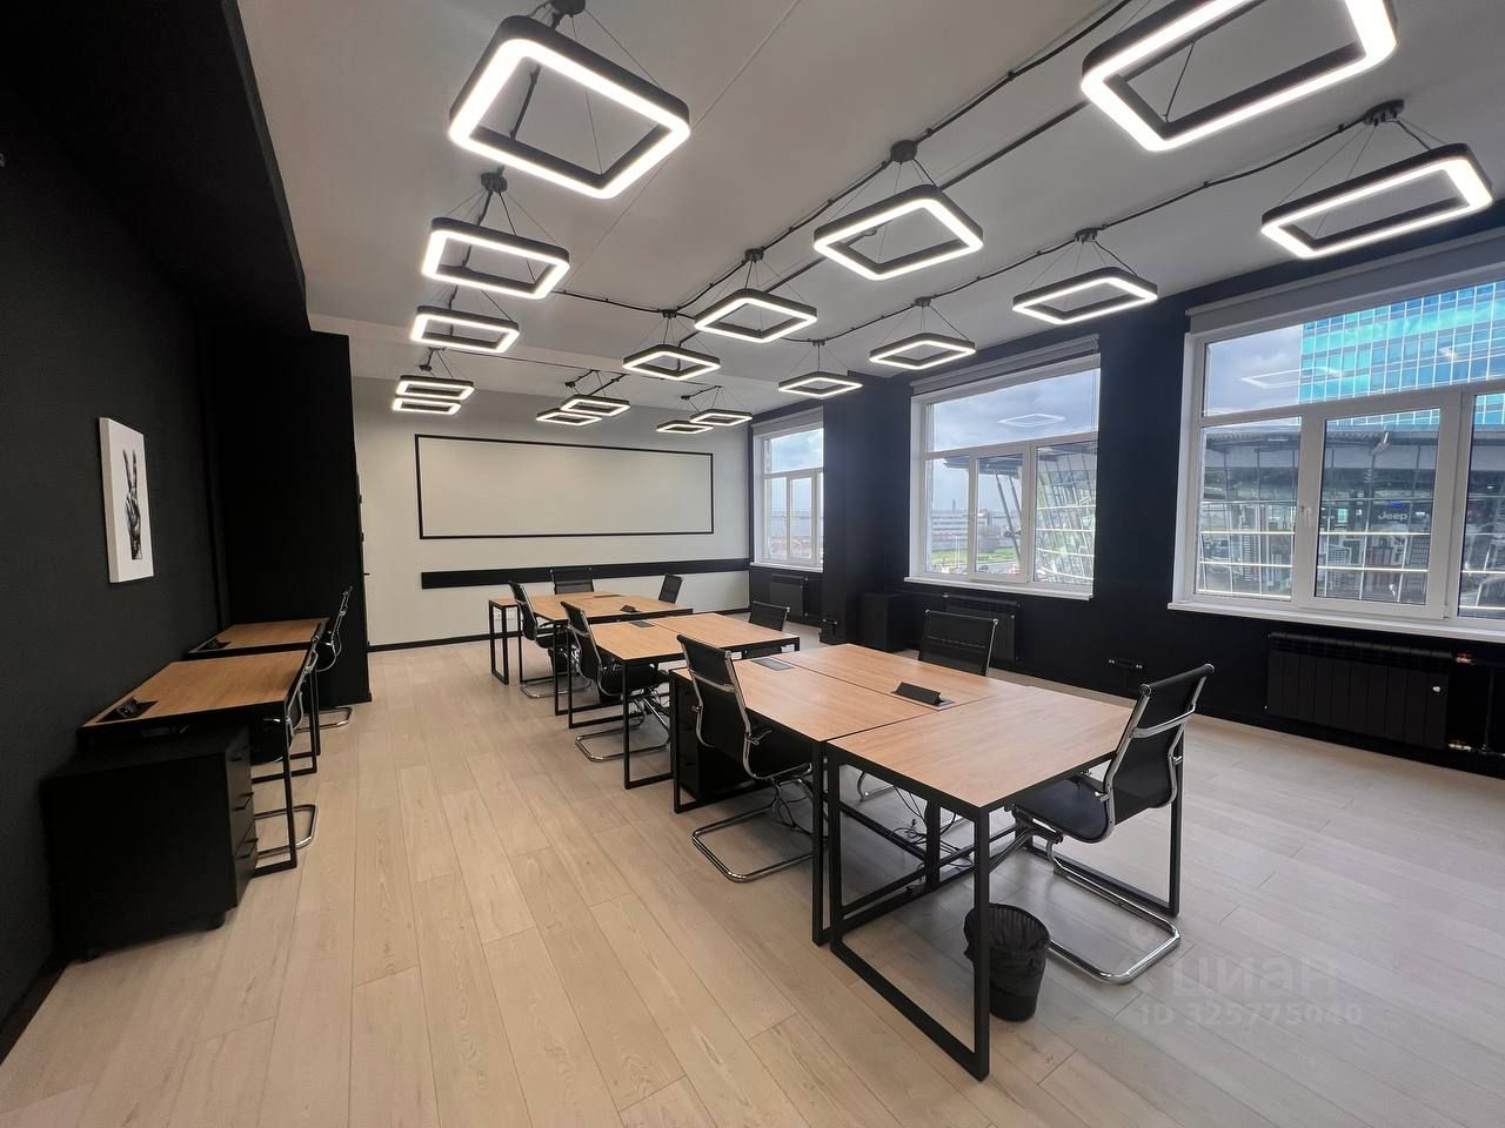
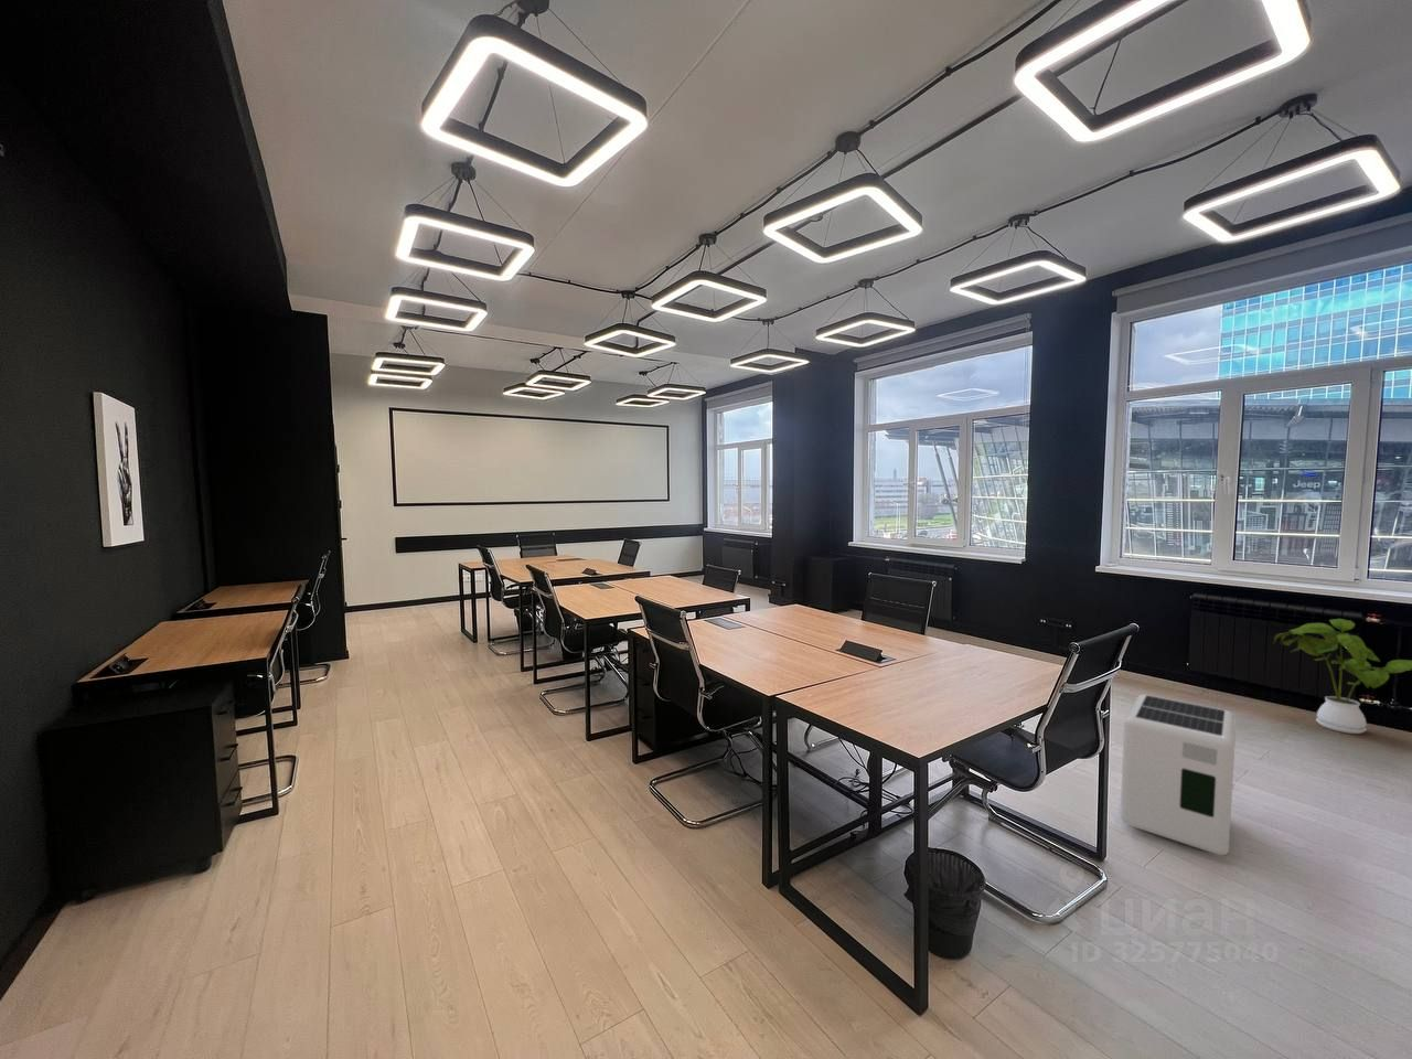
+ house plant [1272,617,1412,734]
+ air purifier [1120,694,1237,857]
